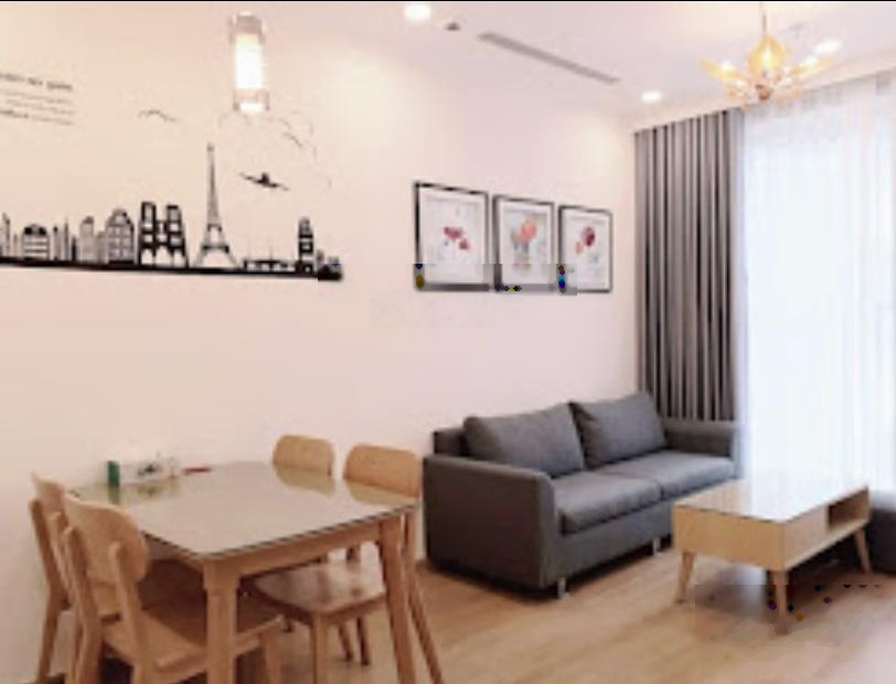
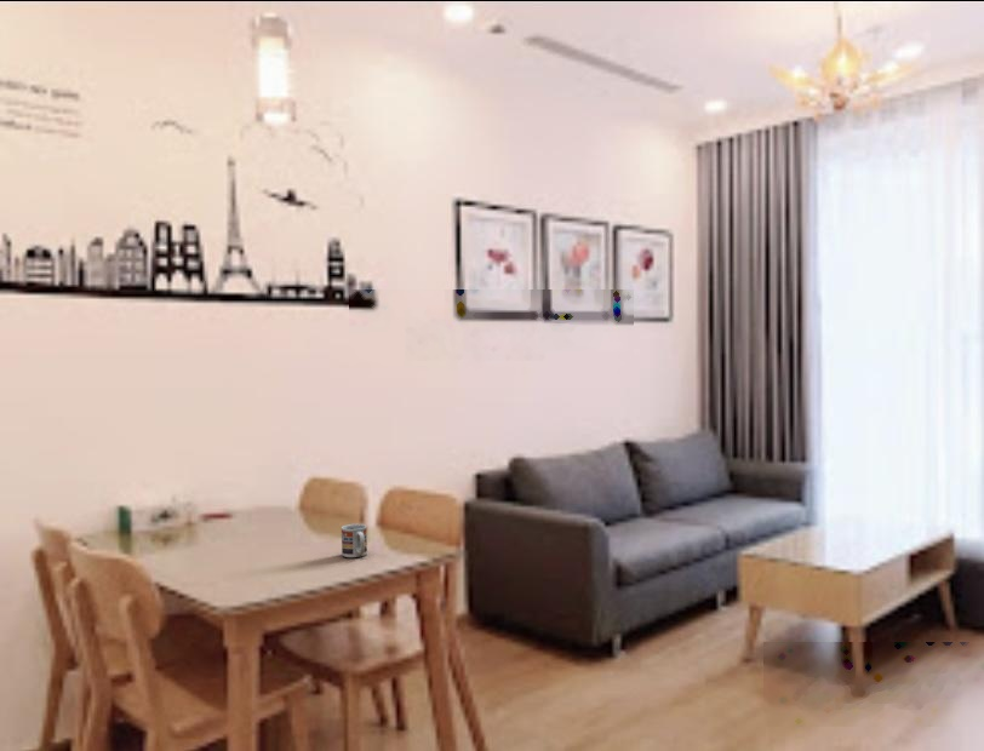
+ cup [341,523,368,558]
